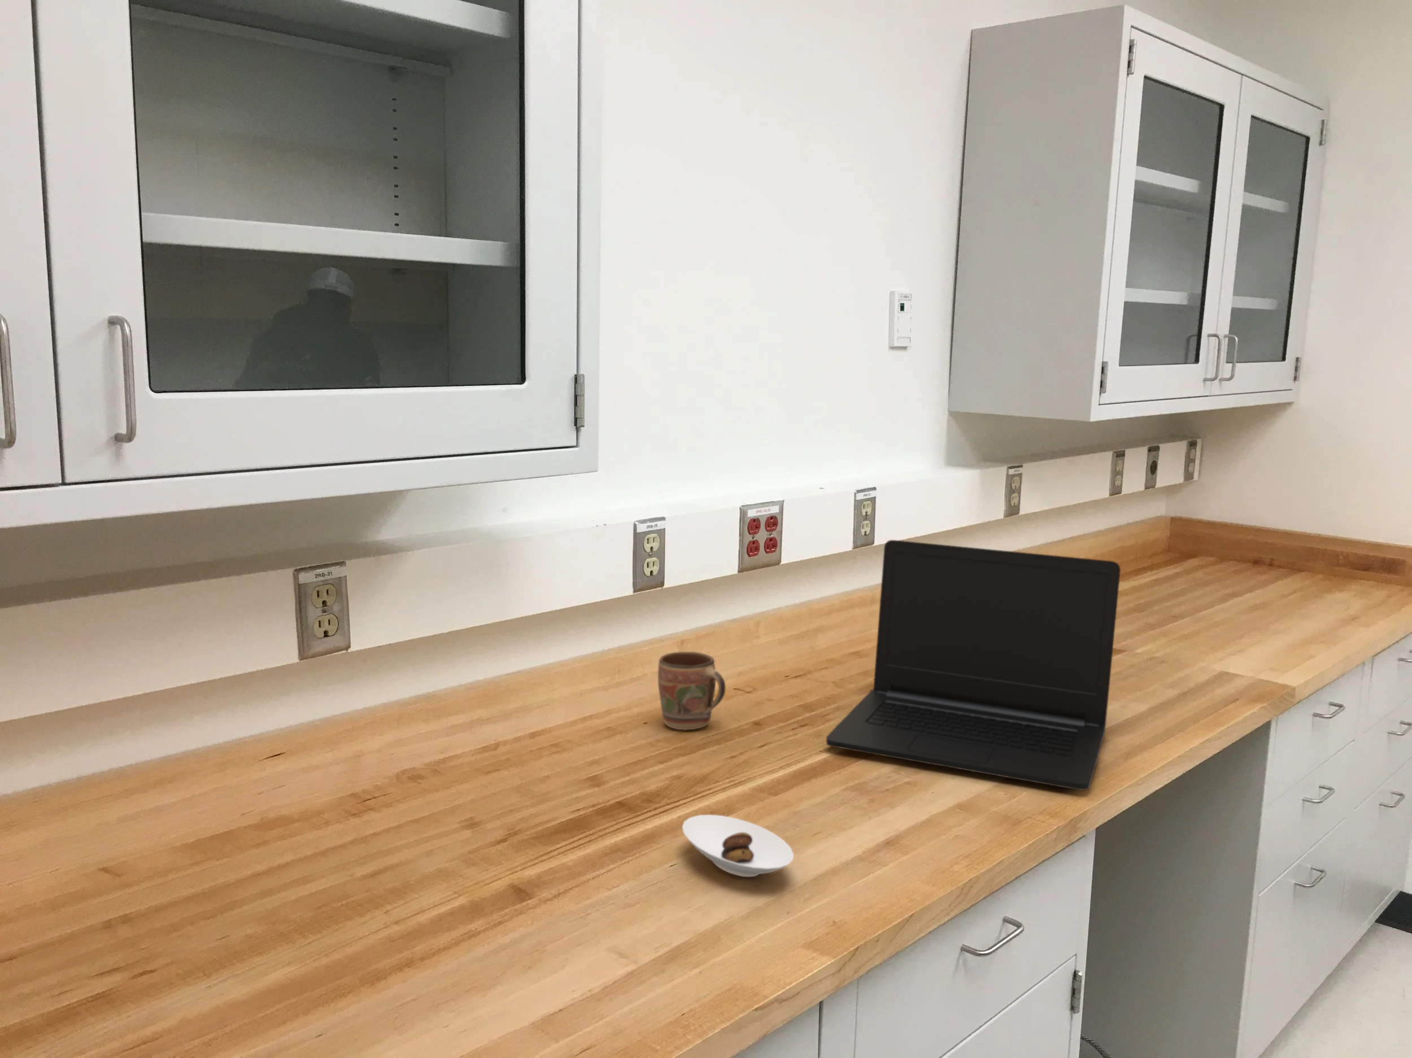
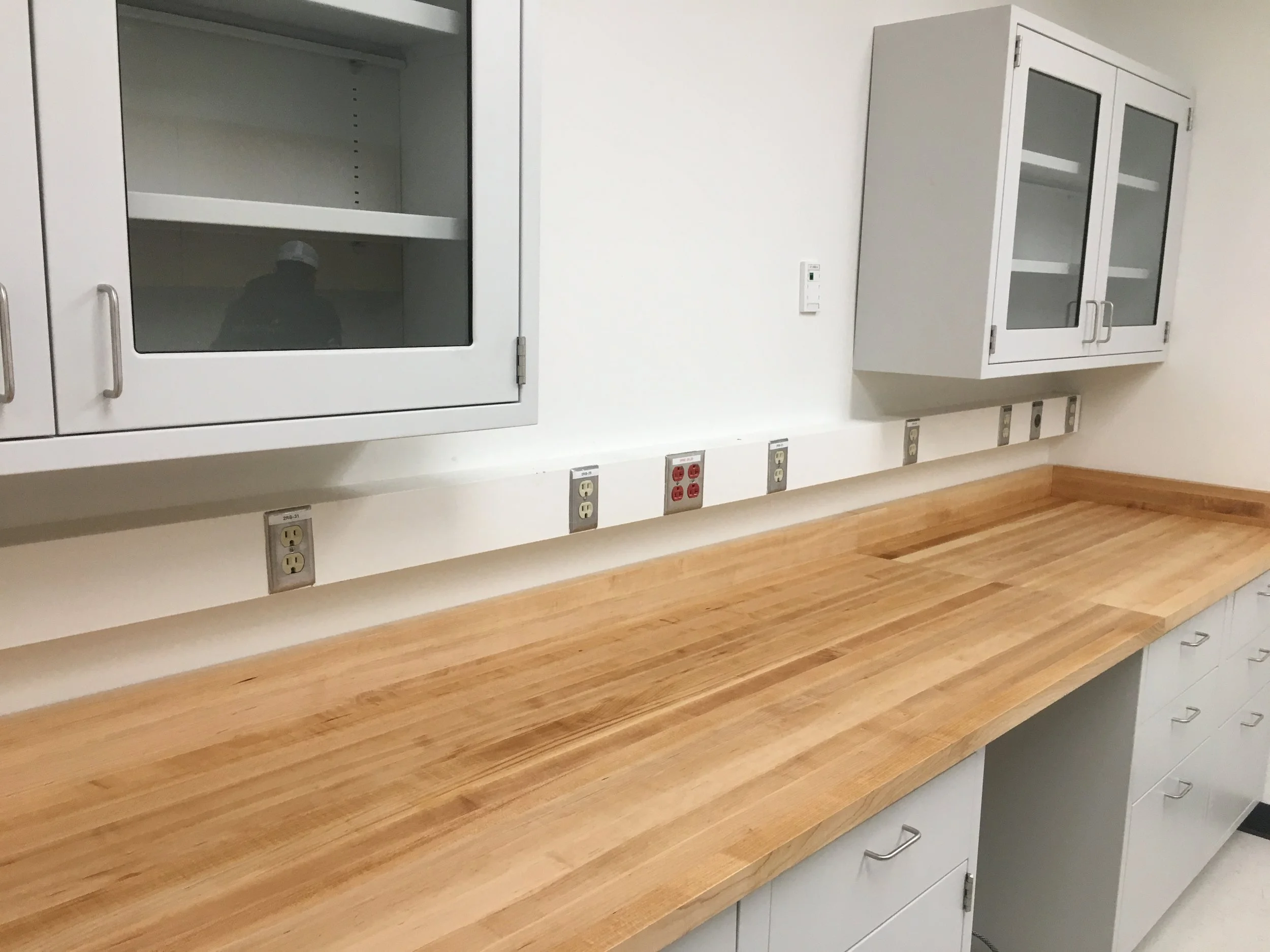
- laptop [826,539,1121,790]
- saucer [682,815,794,878]
- mug [657,651,726,731]
